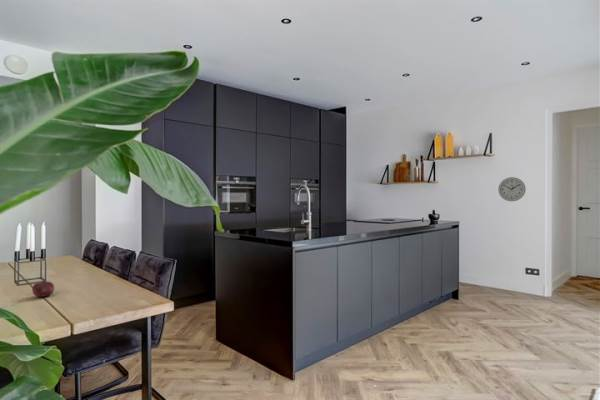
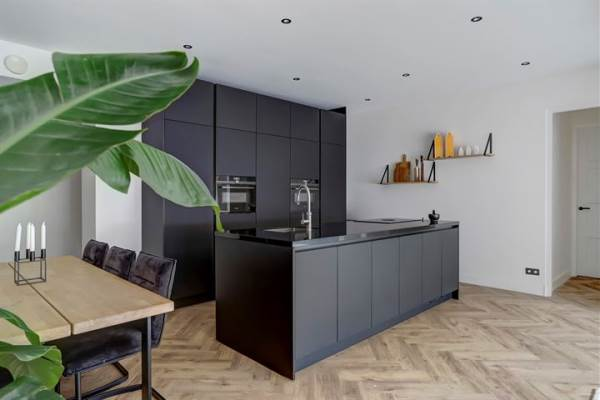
- wall clock [497,176,527,202]
- apple [31,279,55,298]
